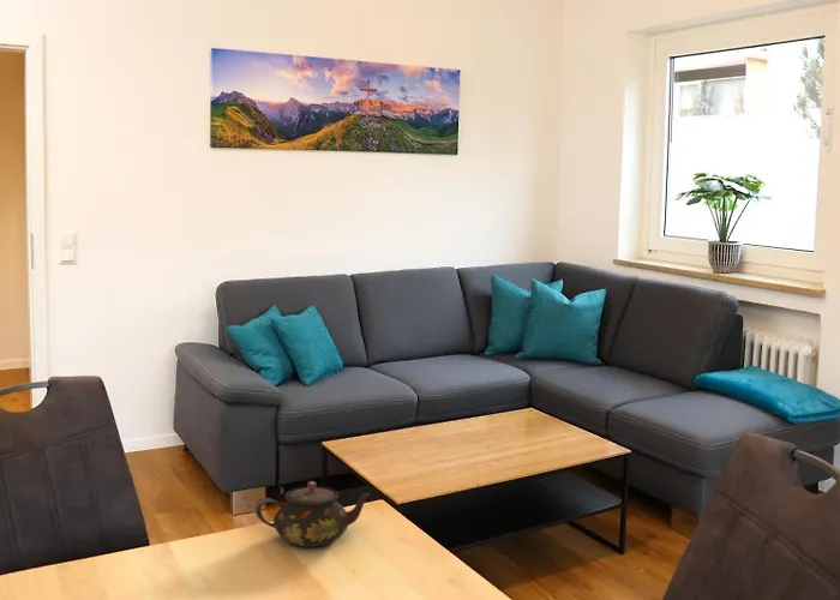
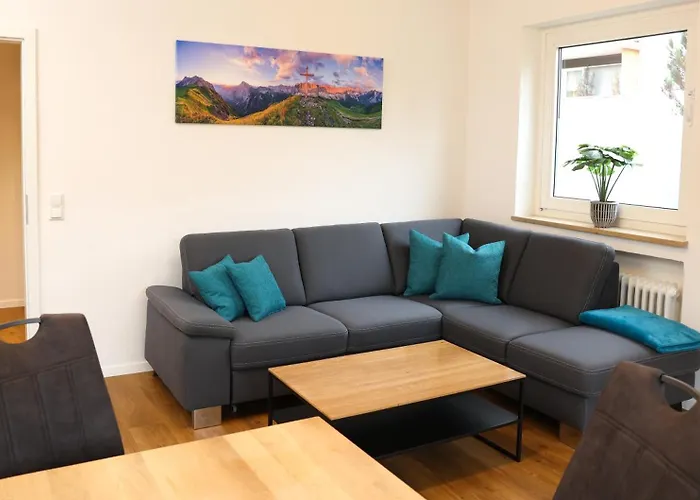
- teapot [254,480,371,548]
